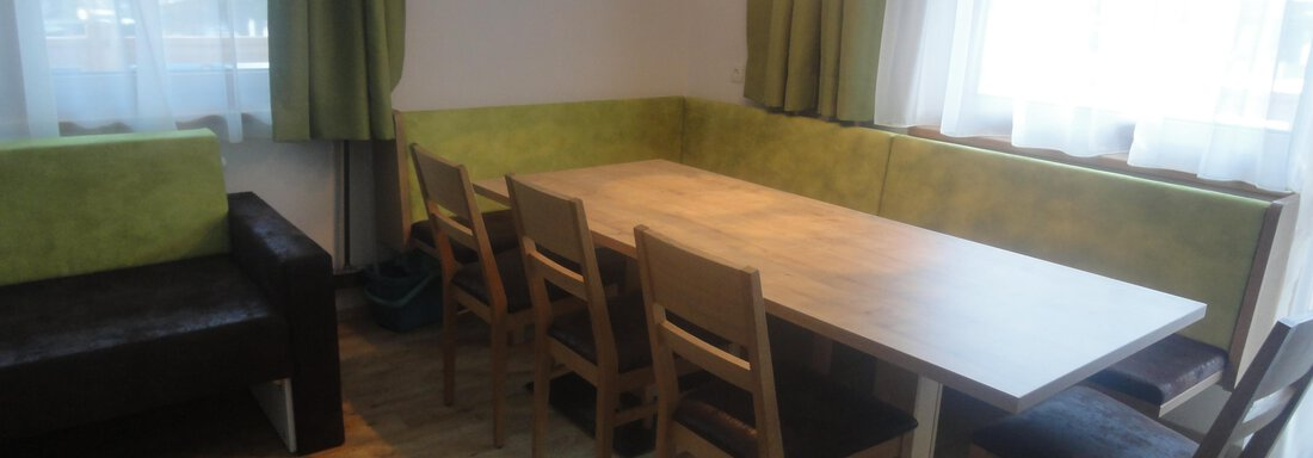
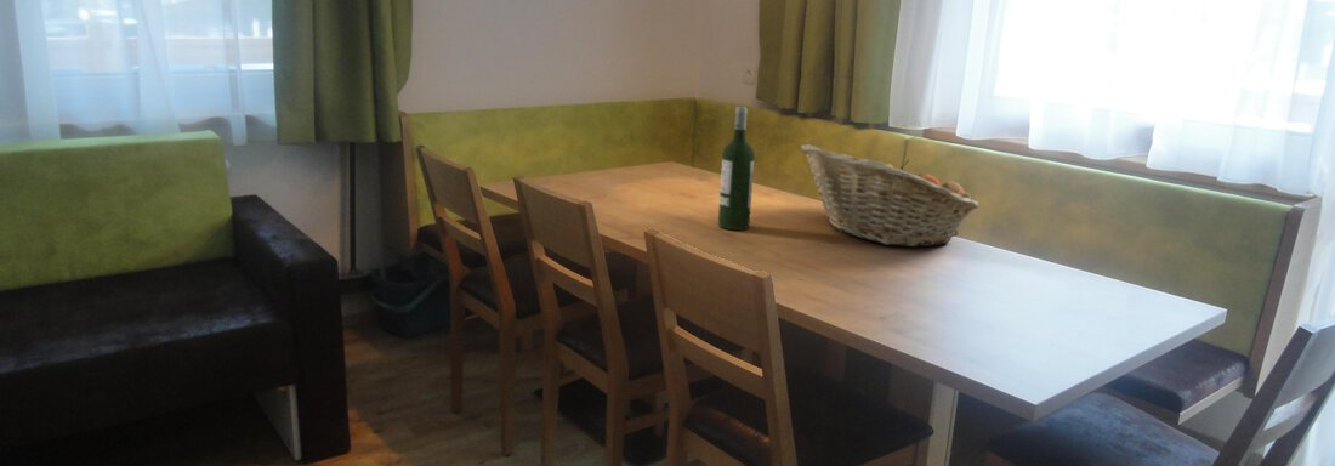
+ wine bottle [717,106,756,231]
+ fruit basket [800,143,979,248]
